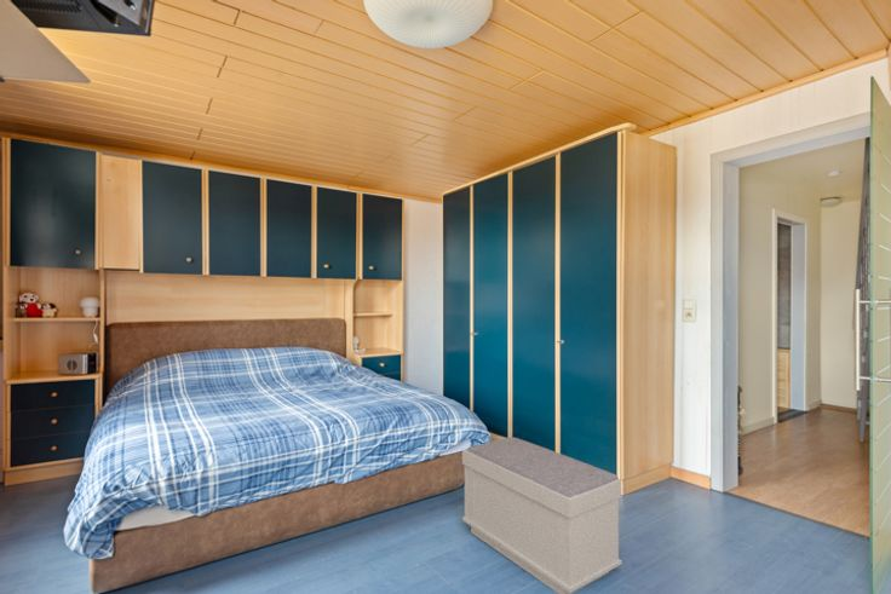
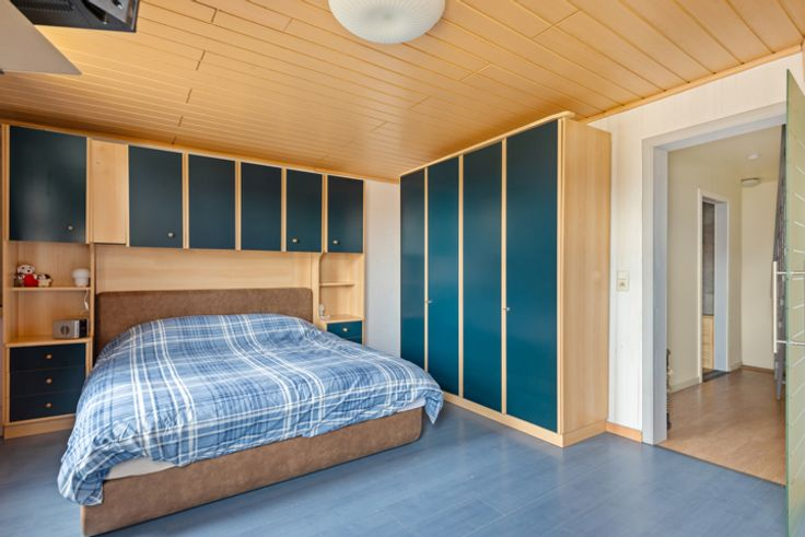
- bench [461,436,623,594]
